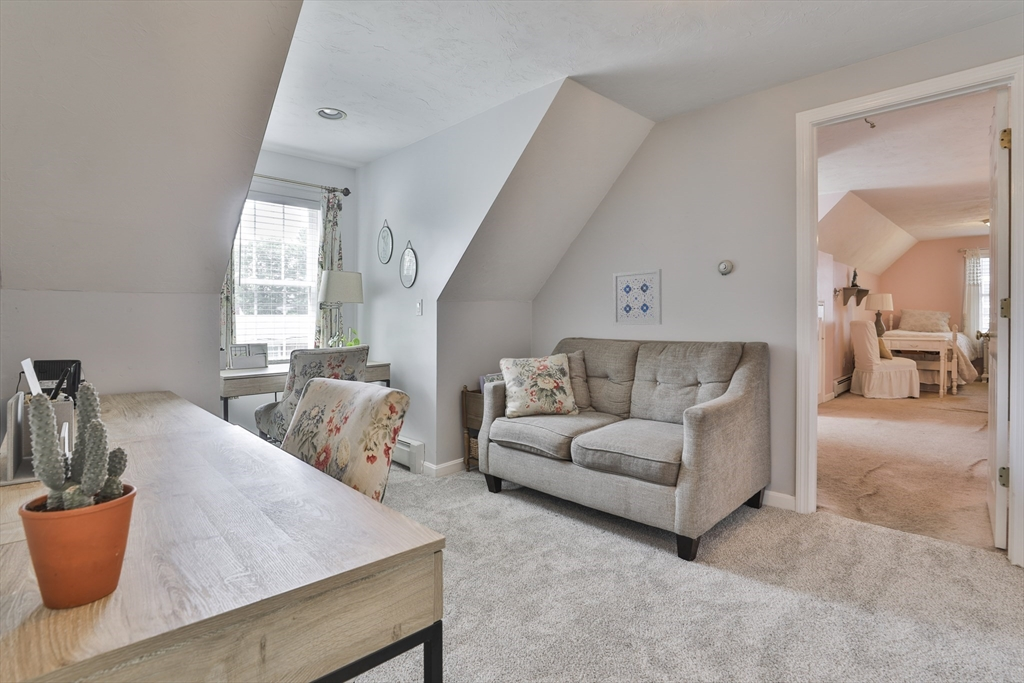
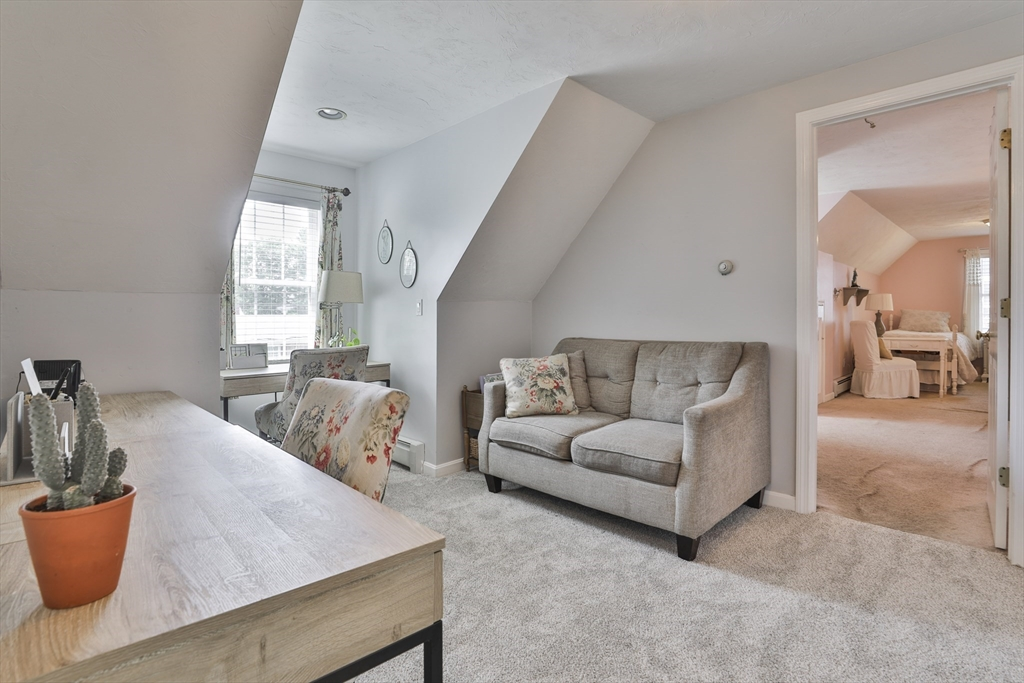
- wall art [612,268,663,326]
